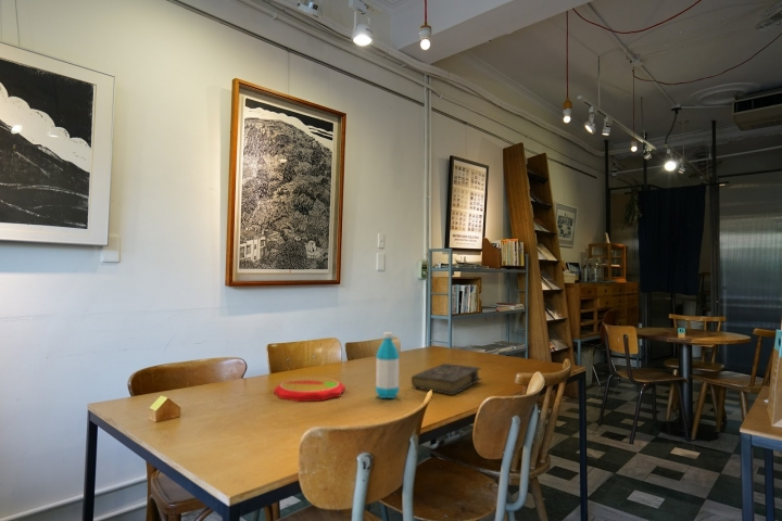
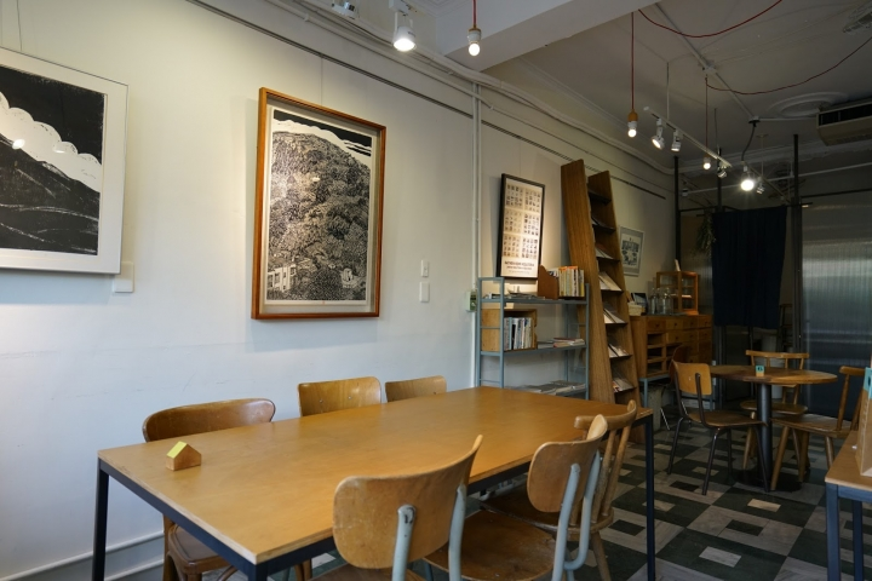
- book [411,363,482,396]
- water bottle [375,331,401,399]
- plate [273,376,346,403]
